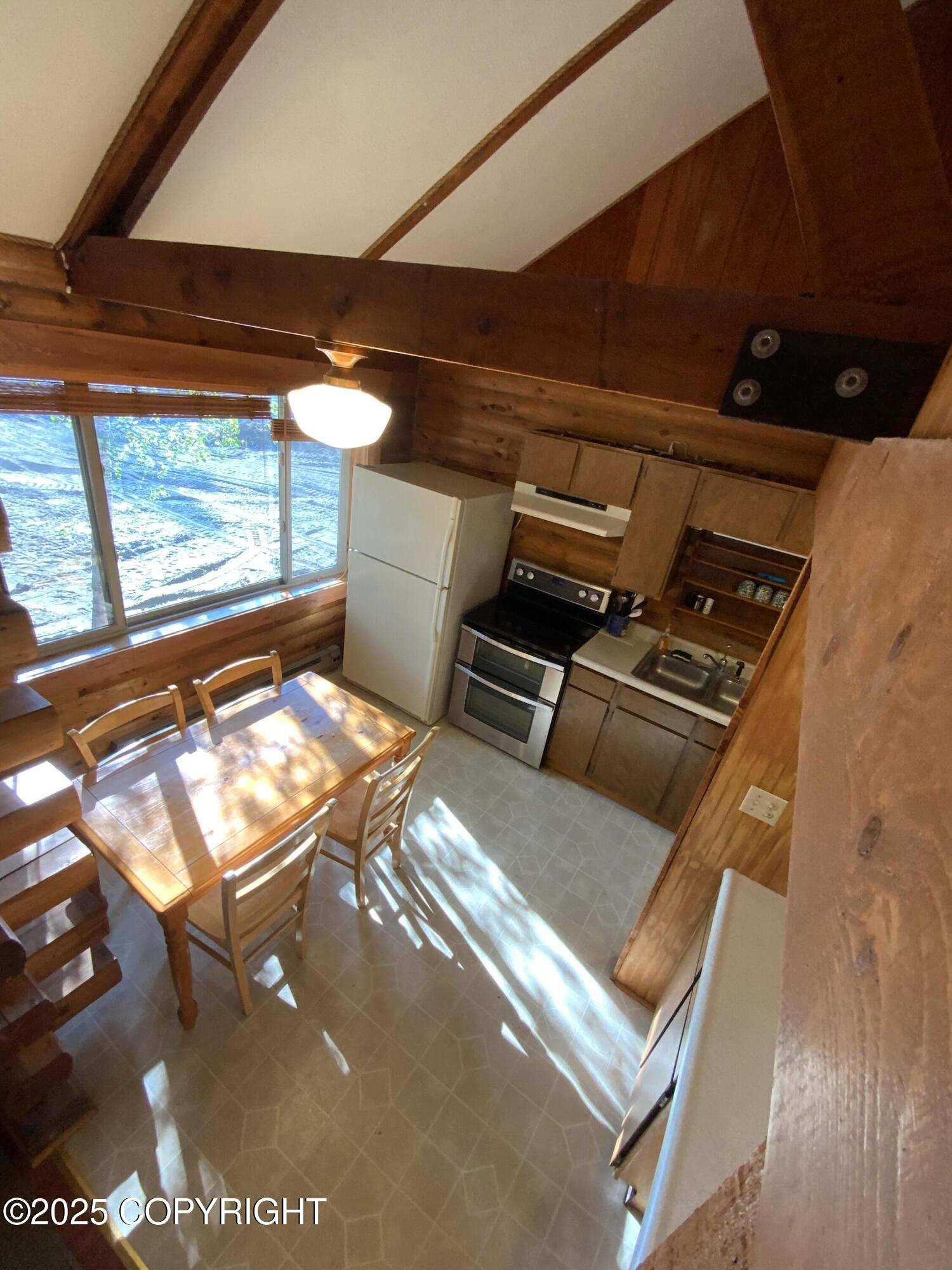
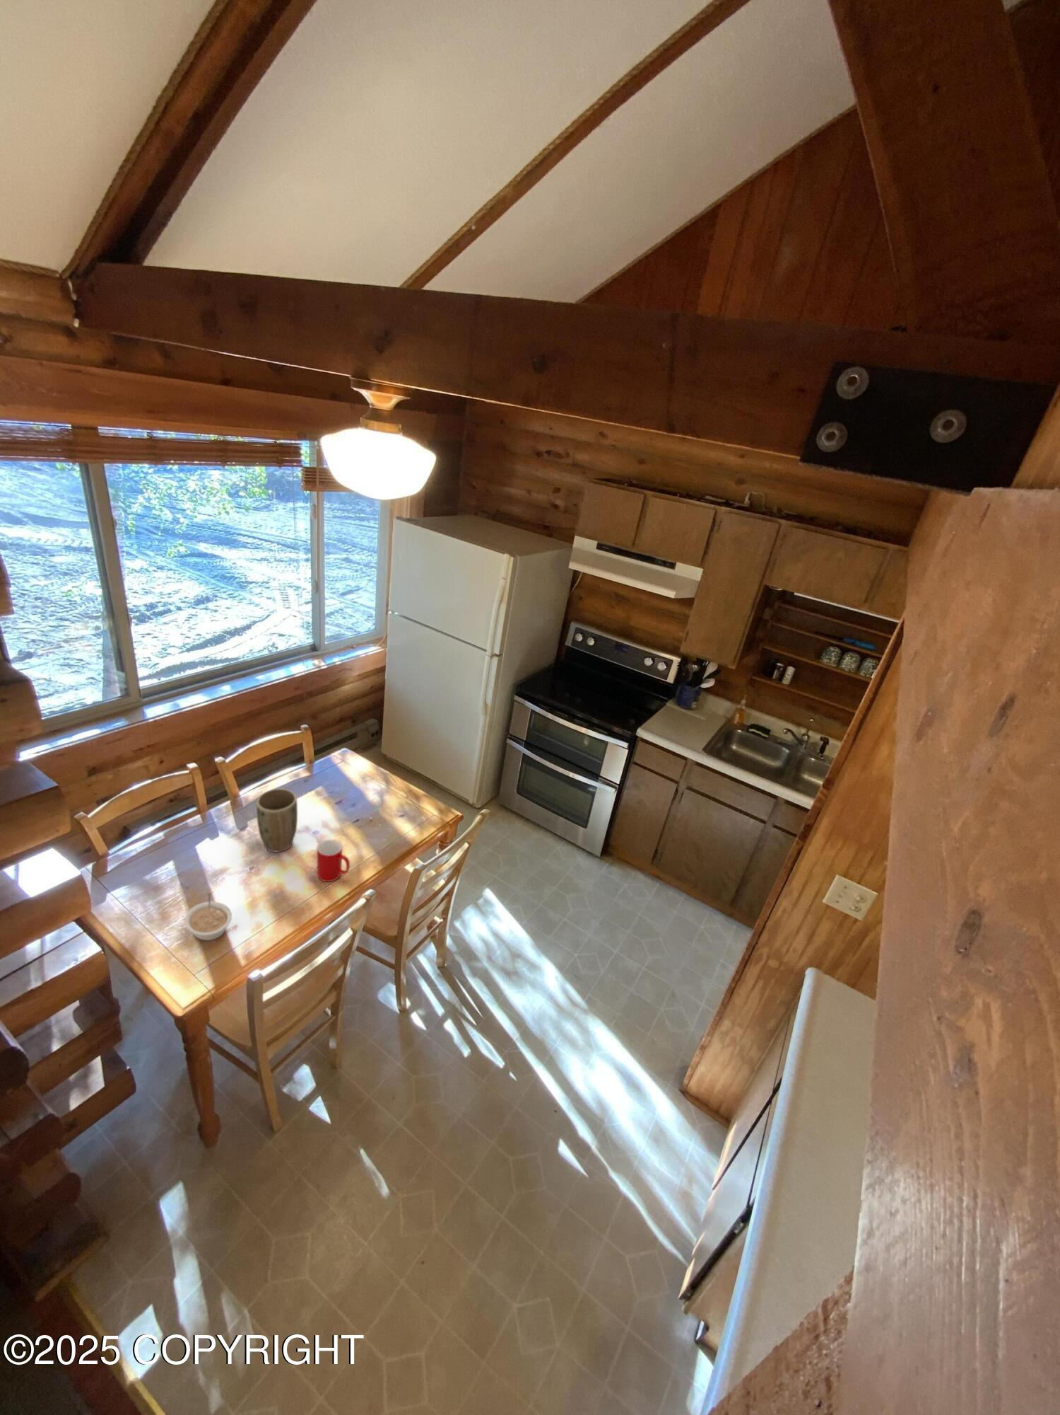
+ legume [184,891,233,941]
+ plant pot [256,788,298,852]
+ cup [316,839,351,882]
